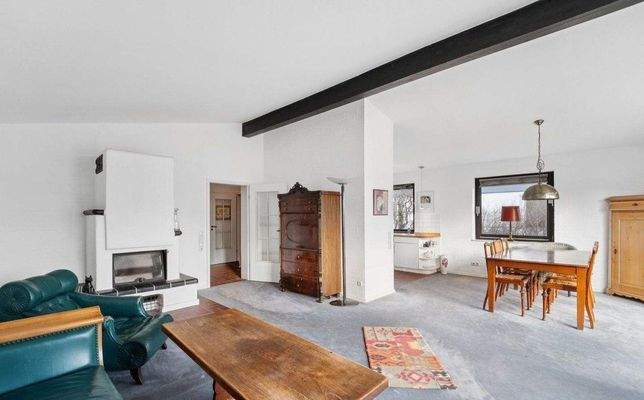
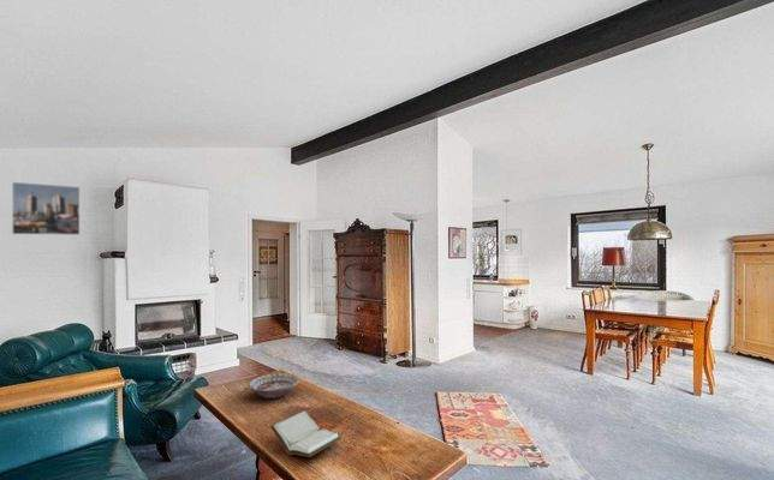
+ decorative bowl [248,372,300,400]
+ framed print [11,181,81,236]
+ book [269,409,344,458]
